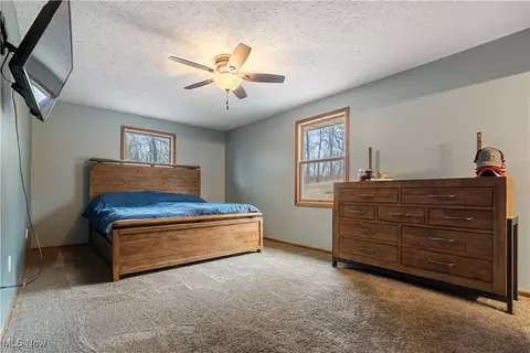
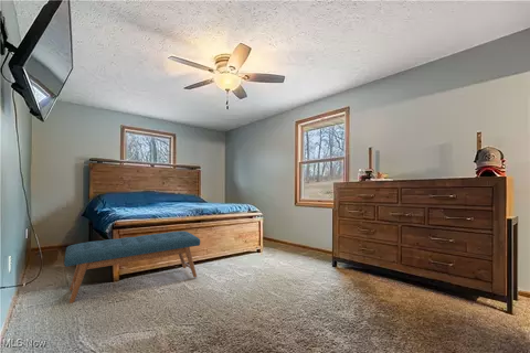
+ bench [63,231,201,304]
